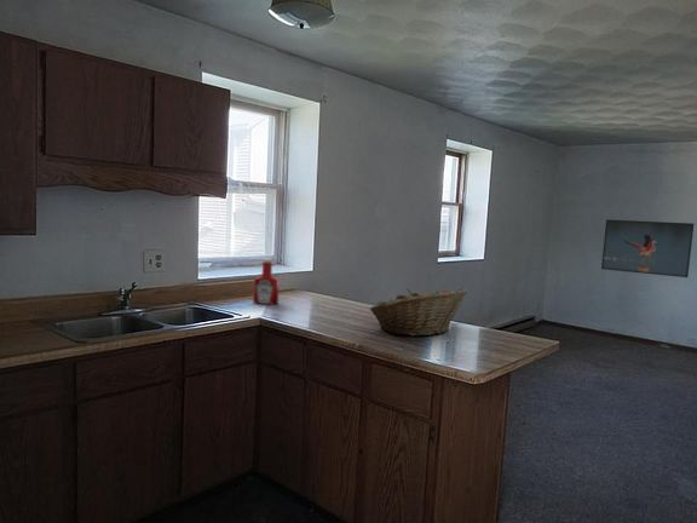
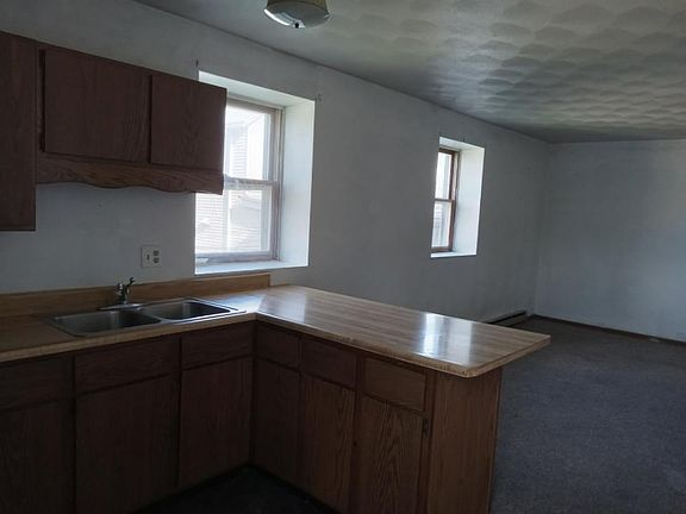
- soap bottle [252,258,281,305]
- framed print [600,218,696,278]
- fruit basket [369,287,470,337]
